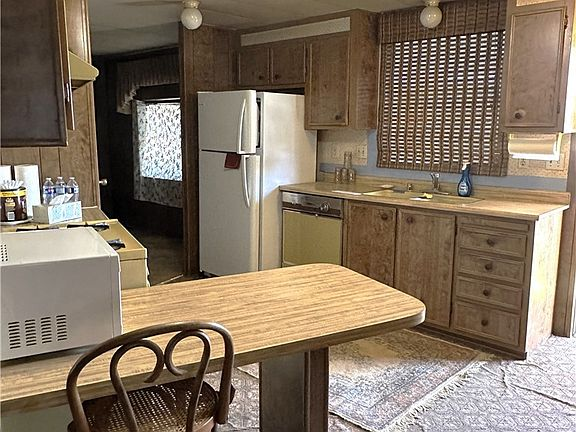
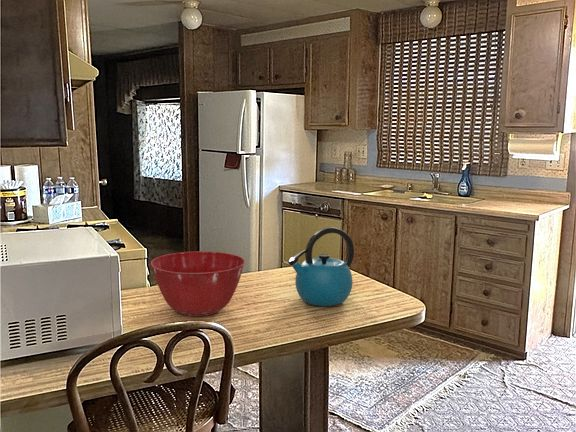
+ mixing bowl [150,250,246,317]
+ kettle [287,226,355,307]
